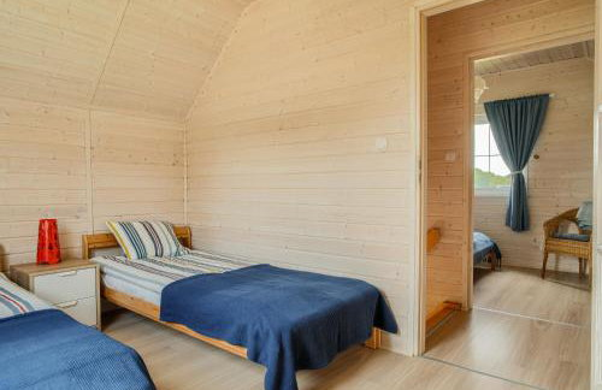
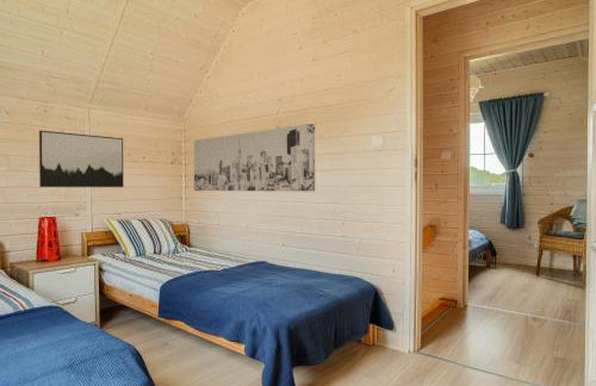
+ wall art [38,130,124,188]
+ wall art [193,123,316,192]
